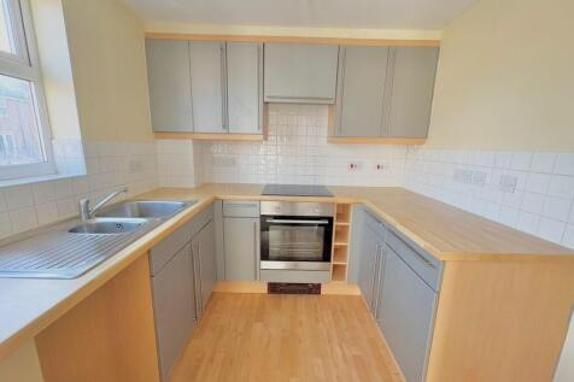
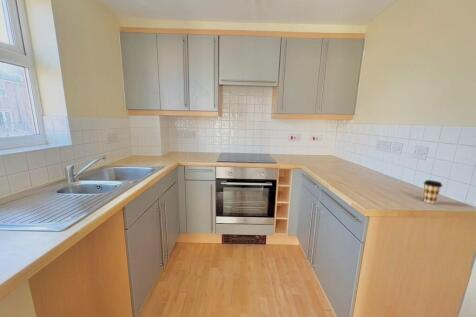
+ coffee cup [423,179,443,205]
